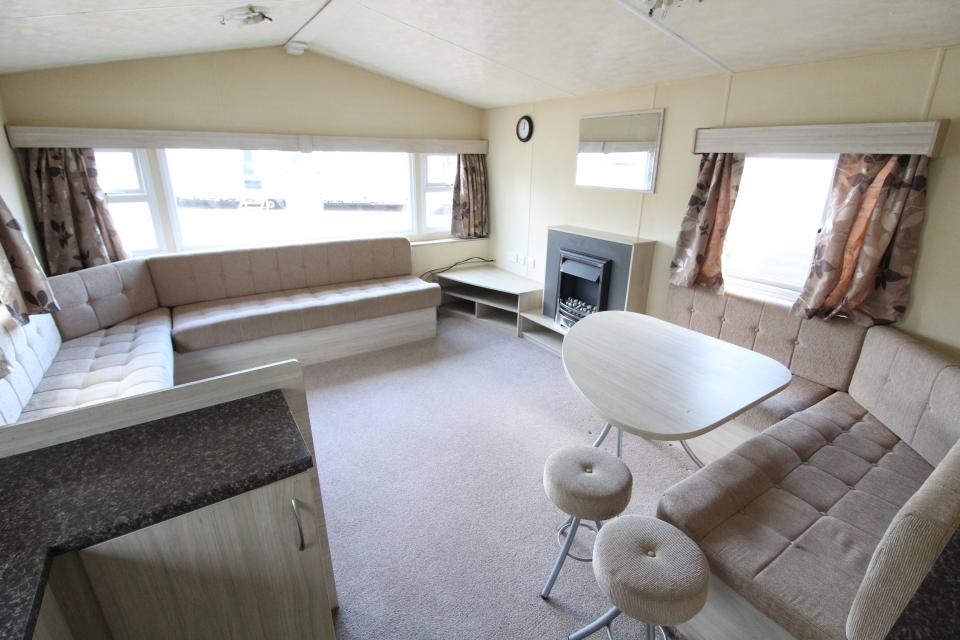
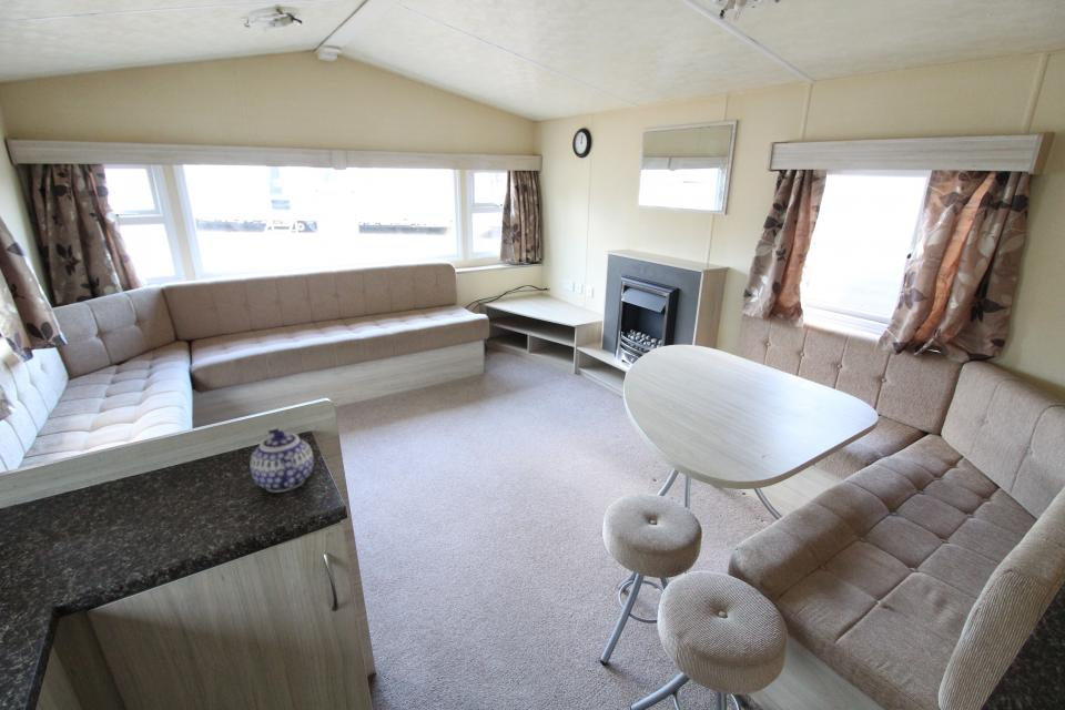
+ teapot [250,427,315,494]
